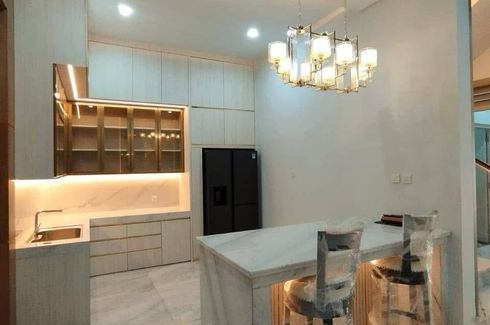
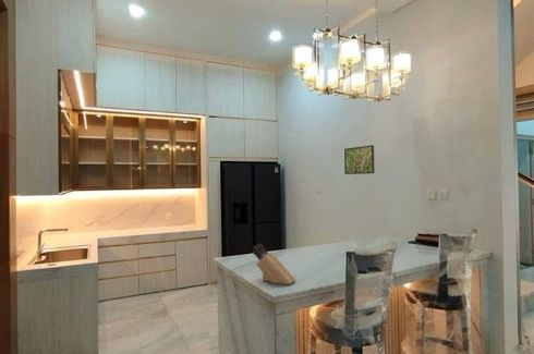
+ knife block [252,242,296,285]
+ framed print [343,144,376,175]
